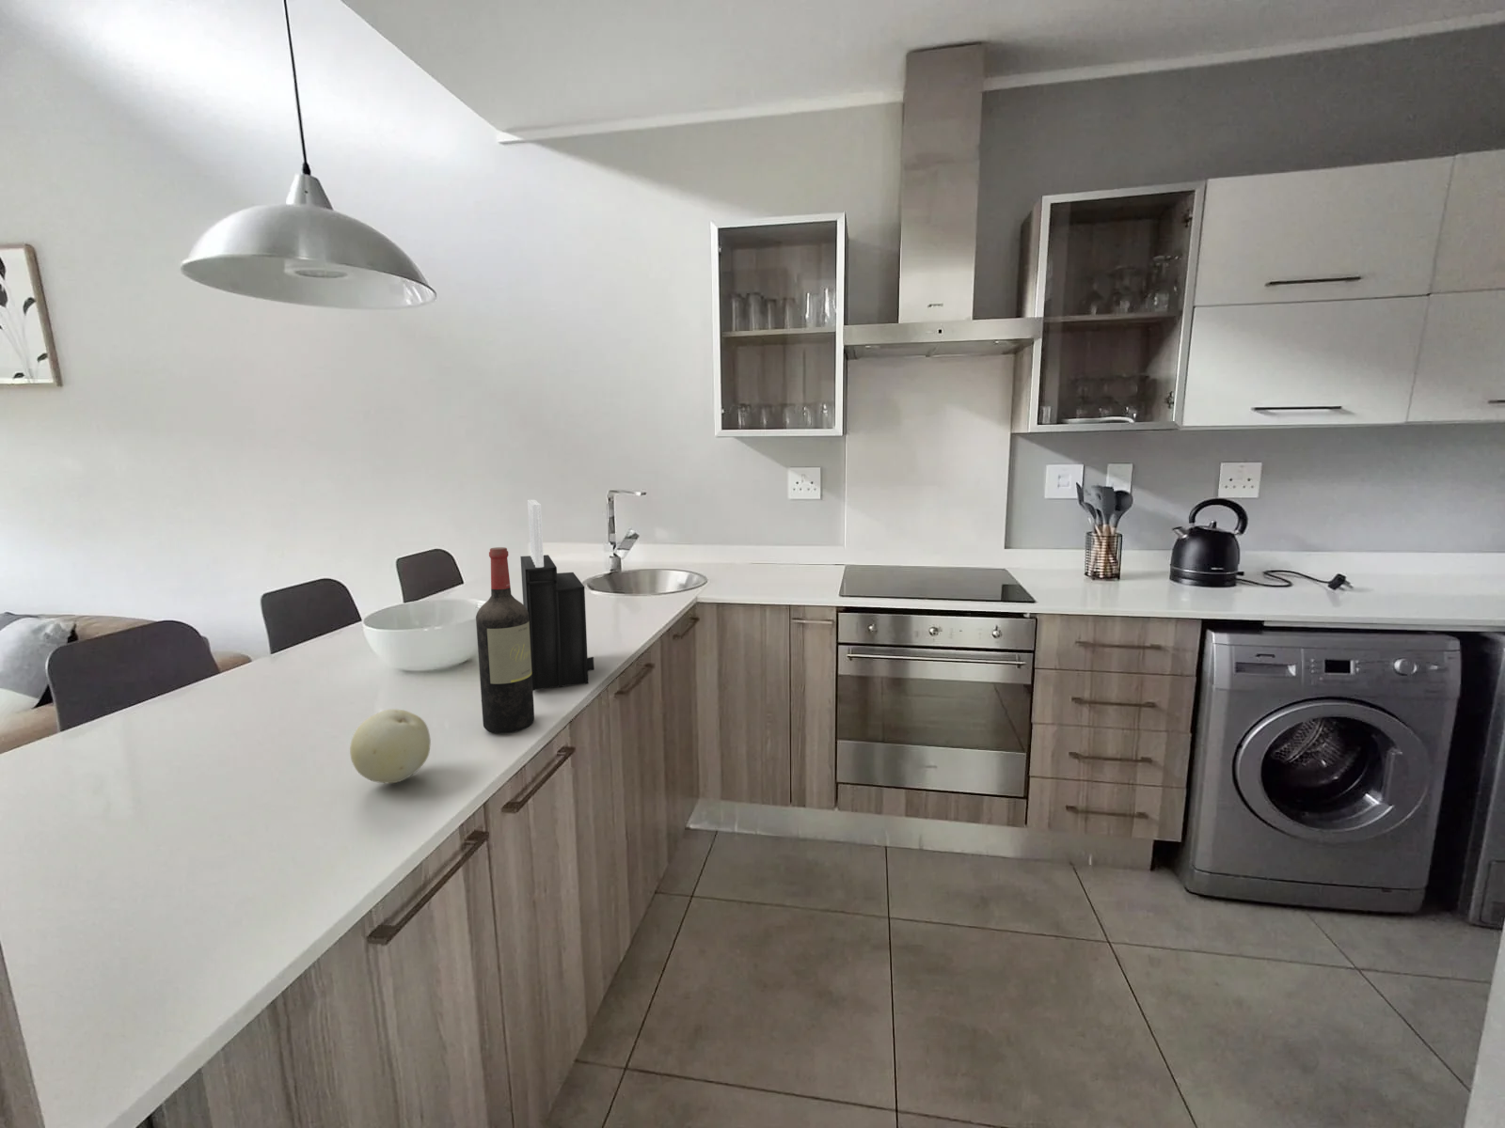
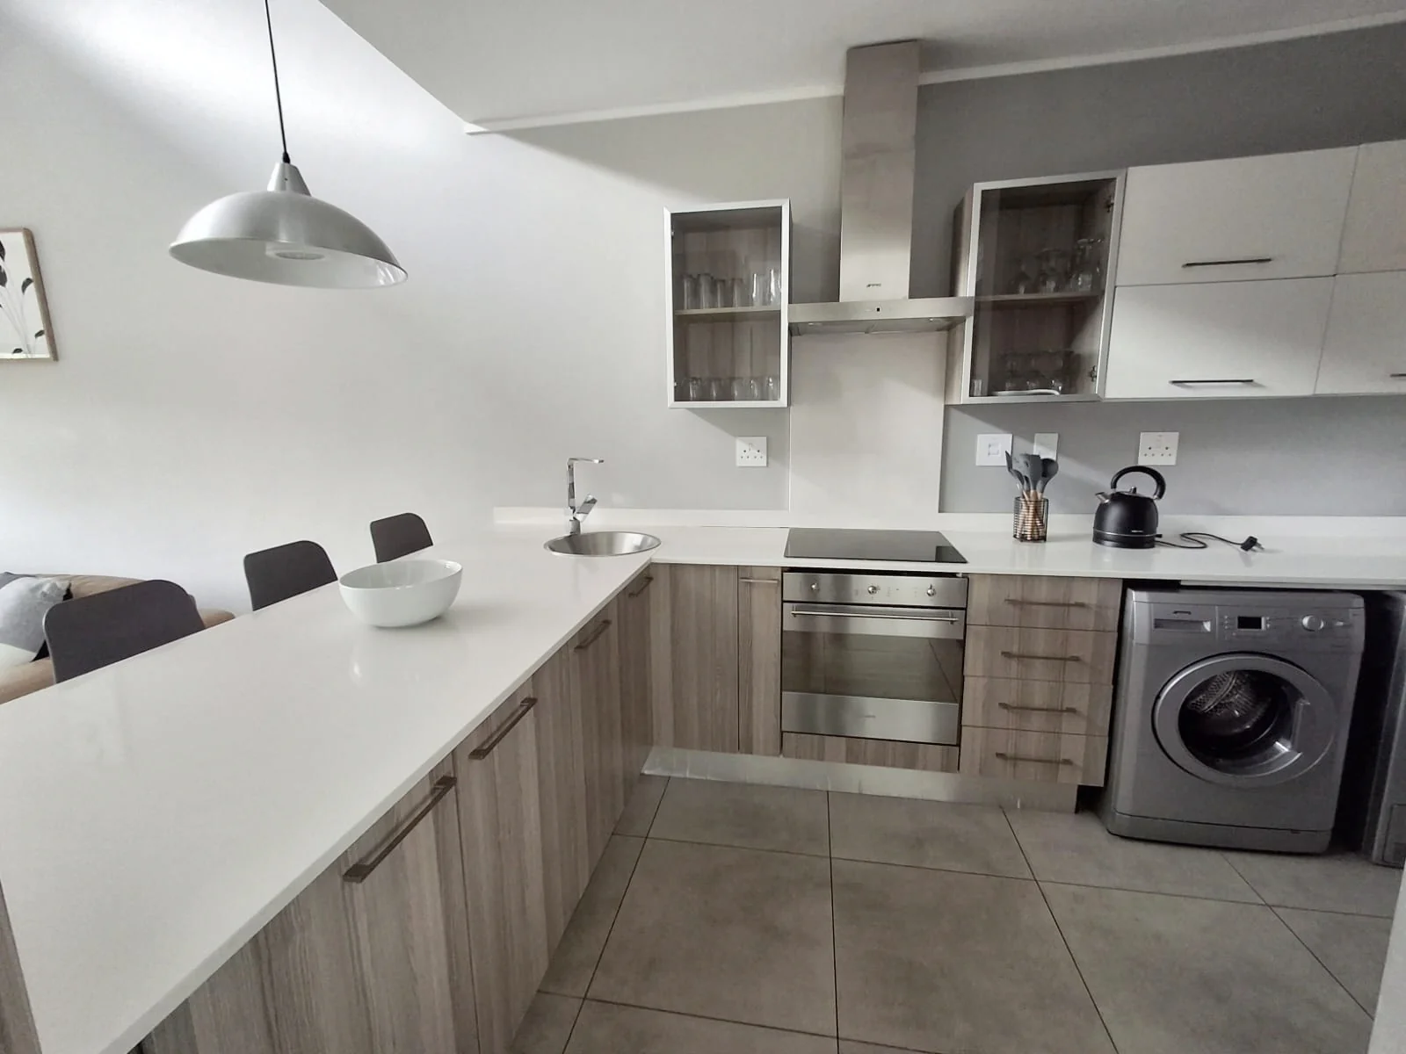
- wine bottle [475,546,536,735]
- knife block [520,499,595,691]
- fruit [348,707,431,784]
